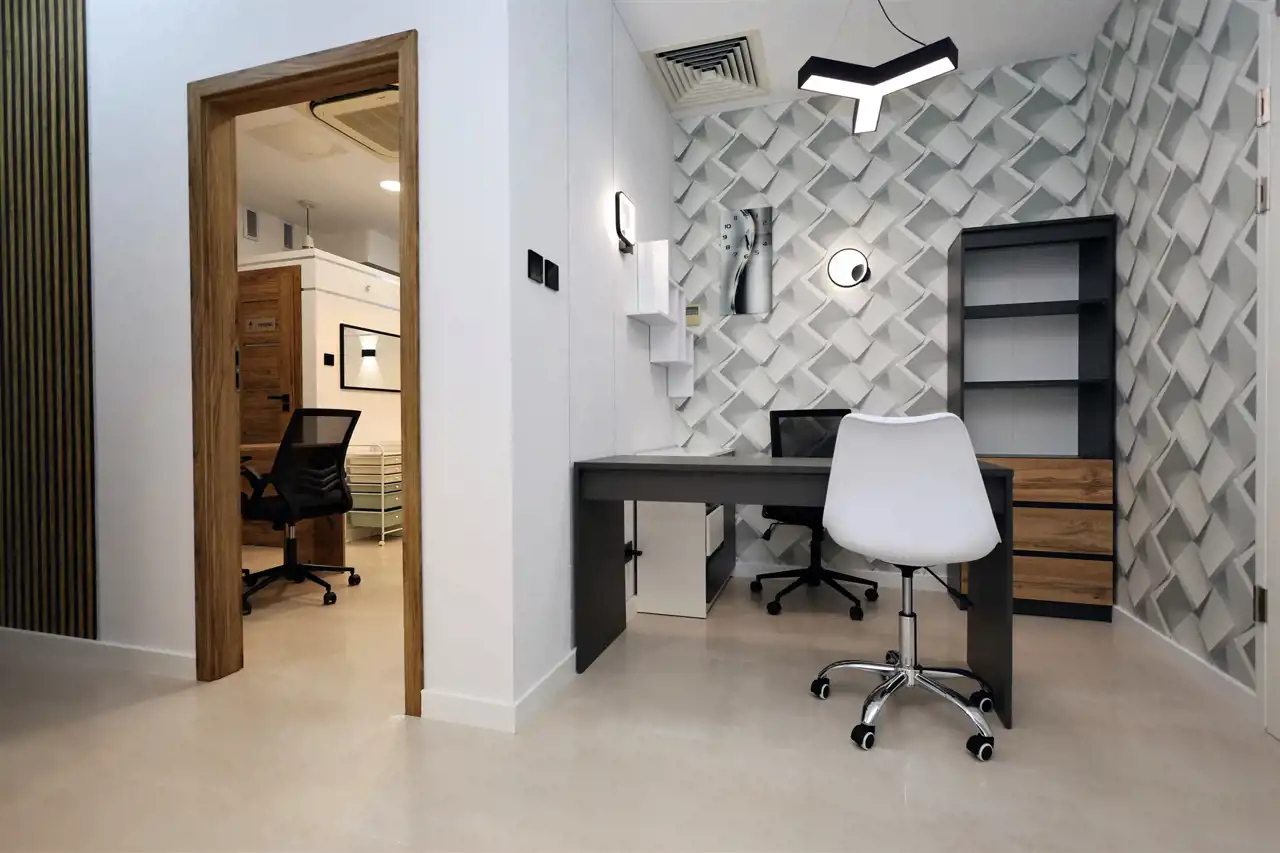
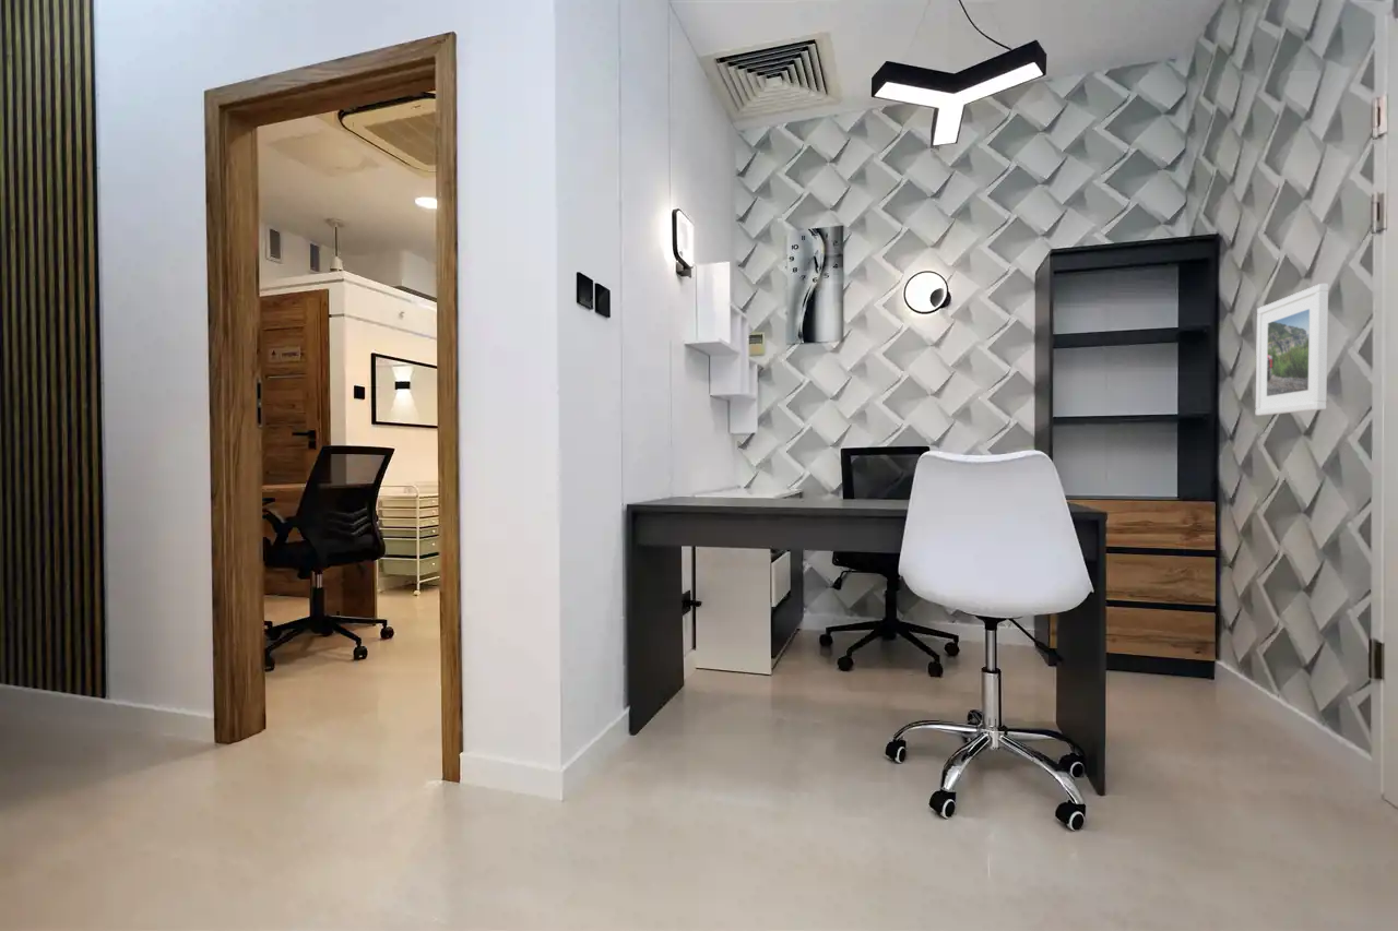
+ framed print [1255,283,1329,417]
